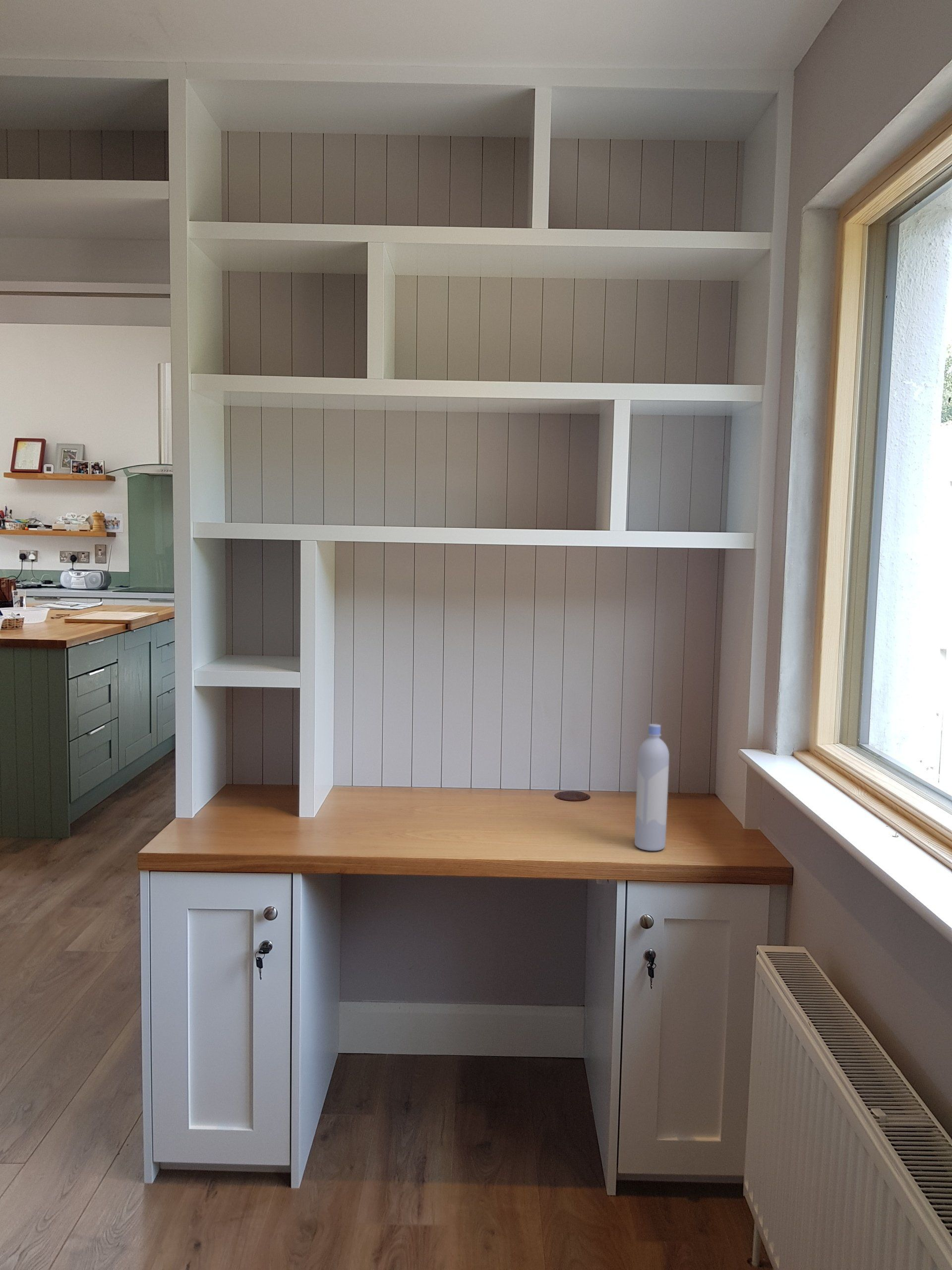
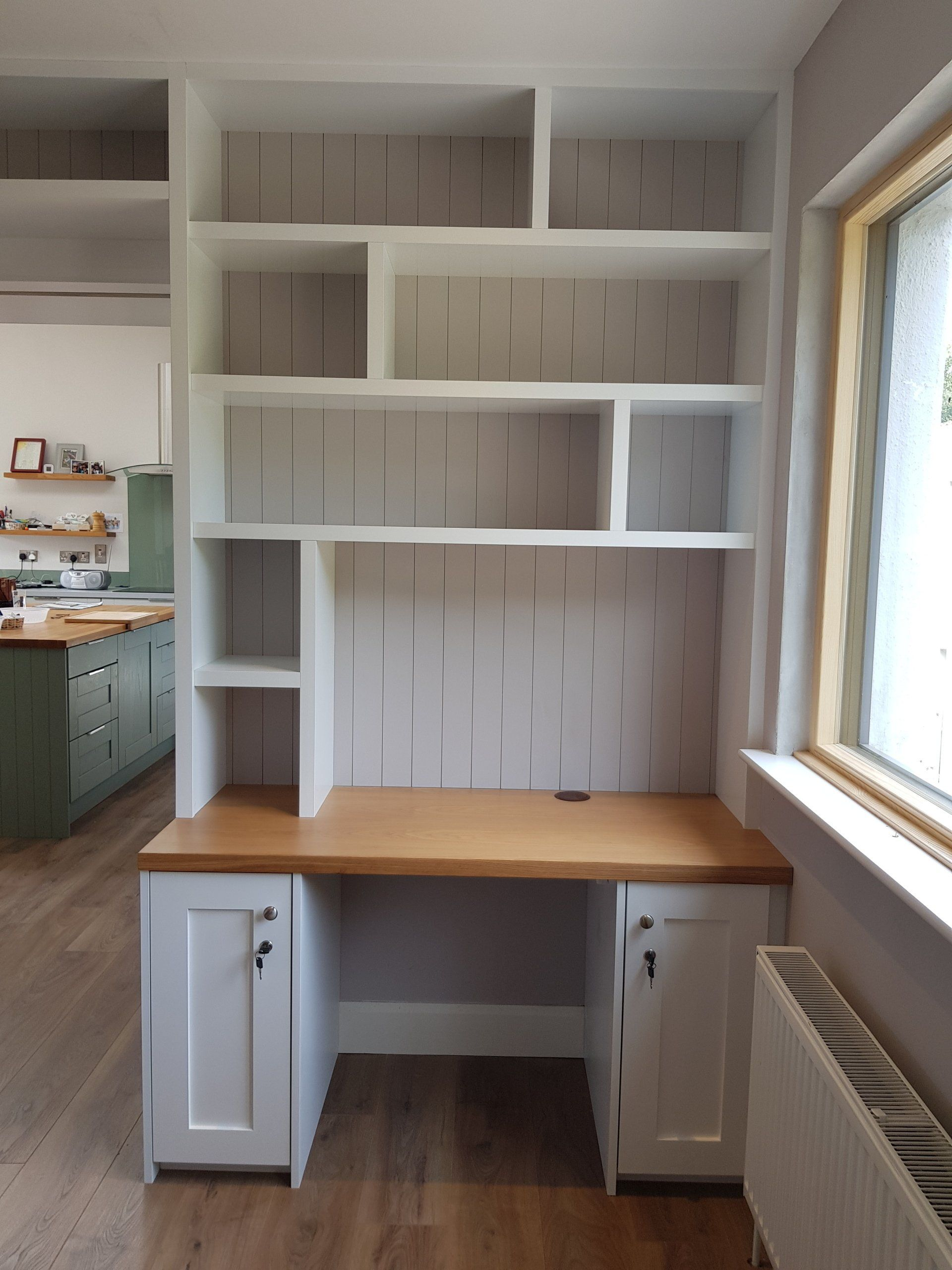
- bottle [634,723,670,851]
